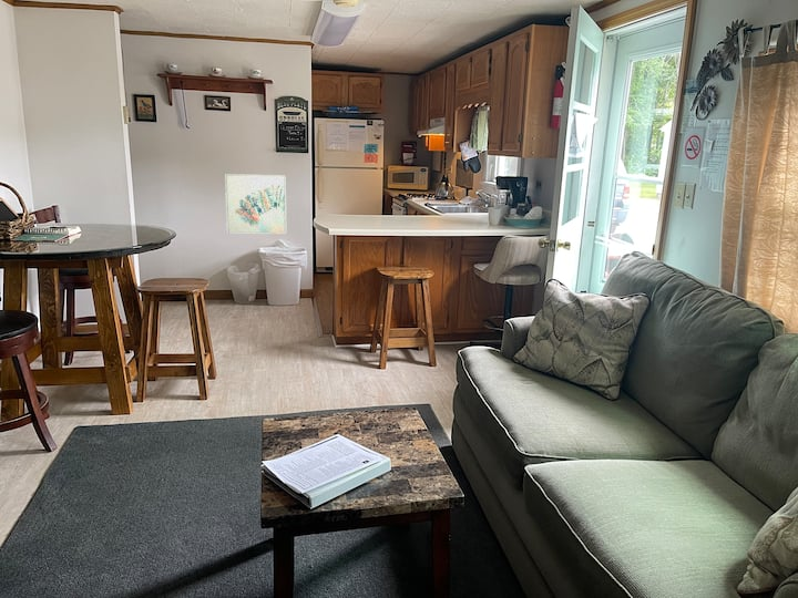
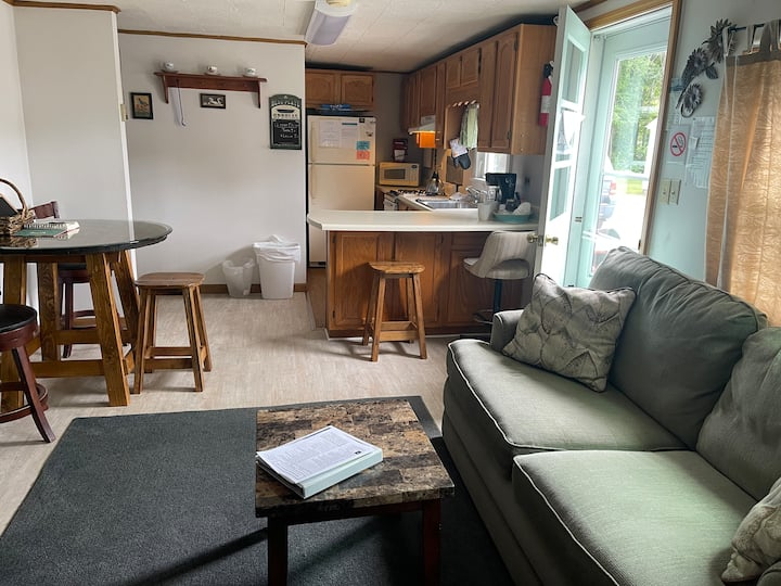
- wall art [224,173,288,235]
